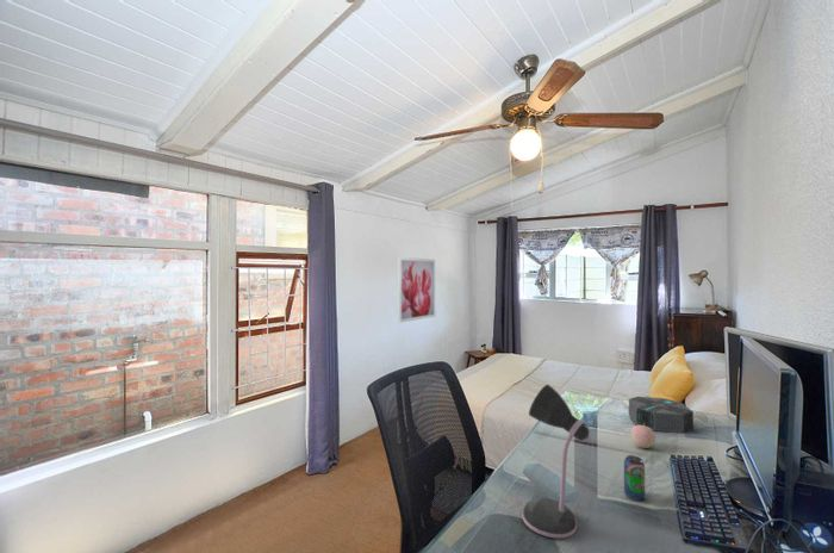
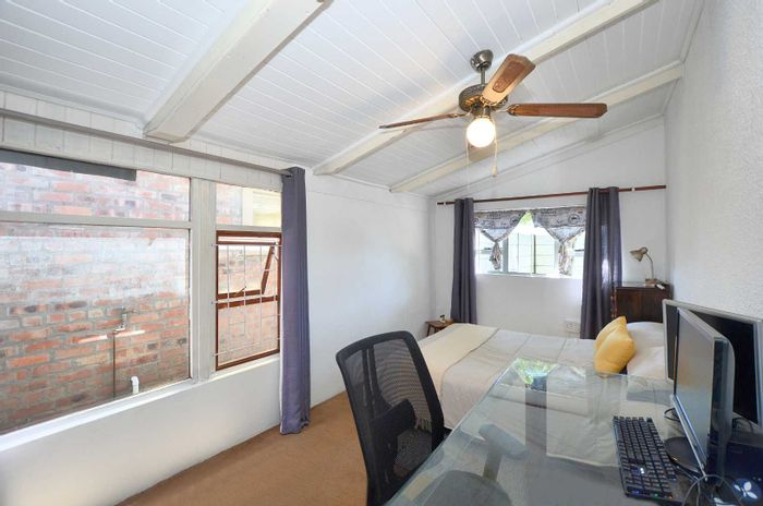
- apple [630,423,656,449]
- beverage can [623,454,646,501]
- desk lamp [521,384,592,540]
- speaker [628,396,695,434]
- wall art [397,256,436,324]
